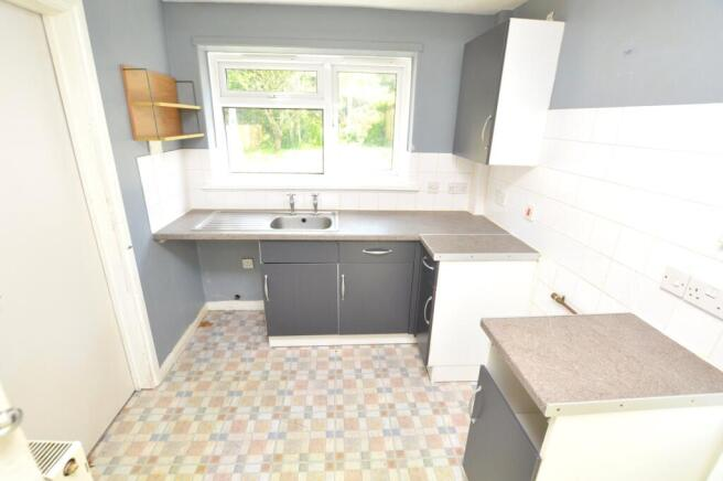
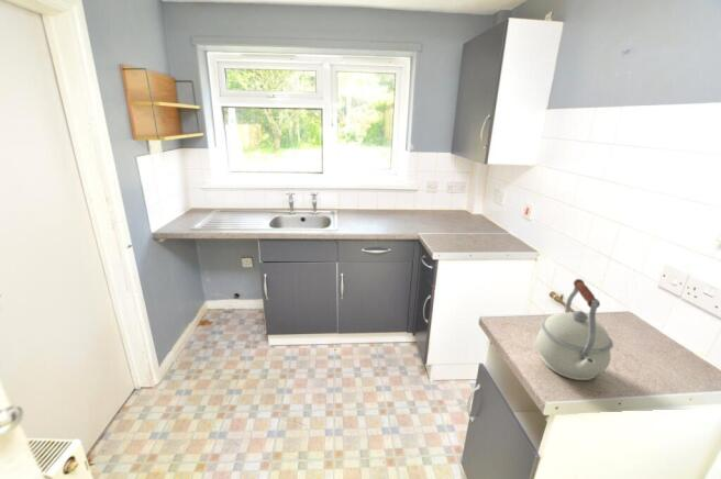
+ kettle [535,278,614,381]
